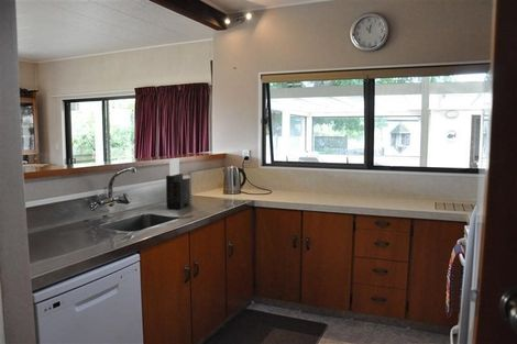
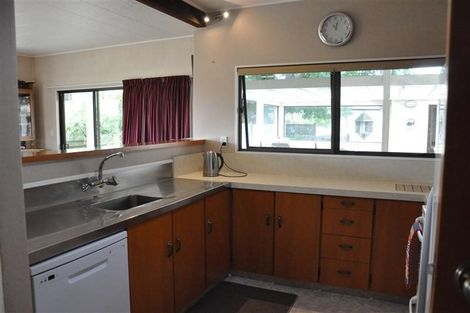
- knife block [165,157,190,210]
